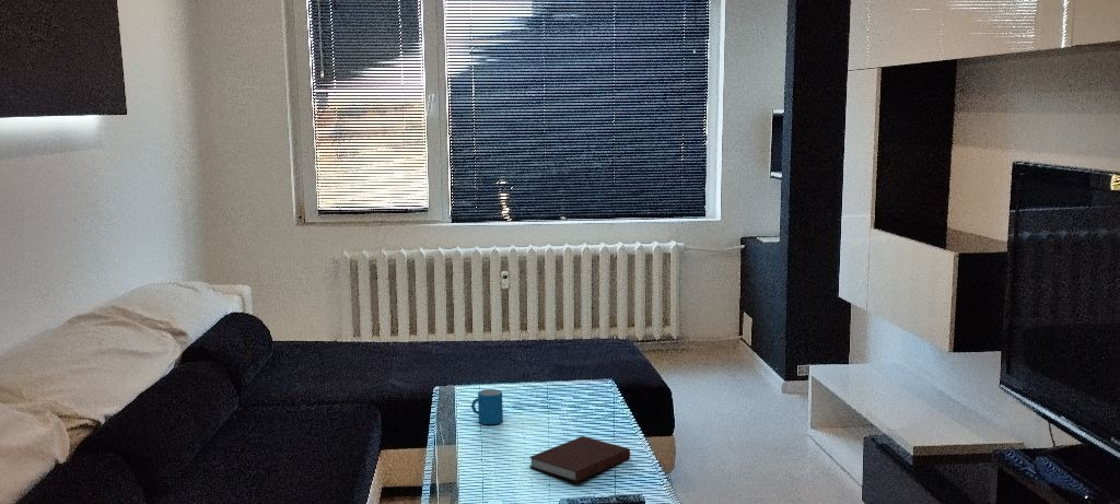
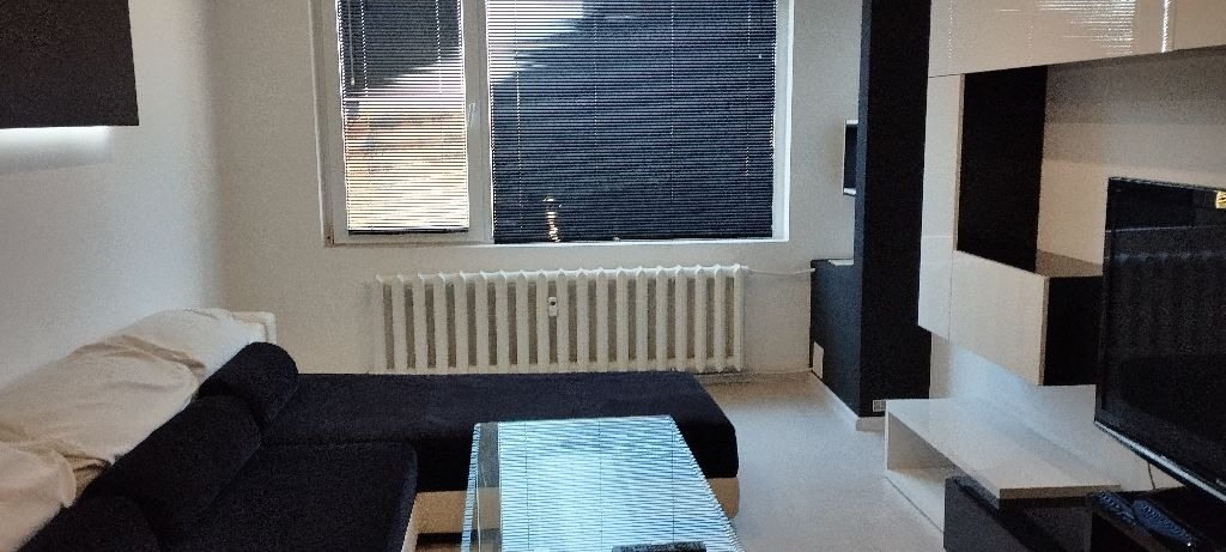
- mug [470,388,504,425]
- notebook [528,435,631,483]
